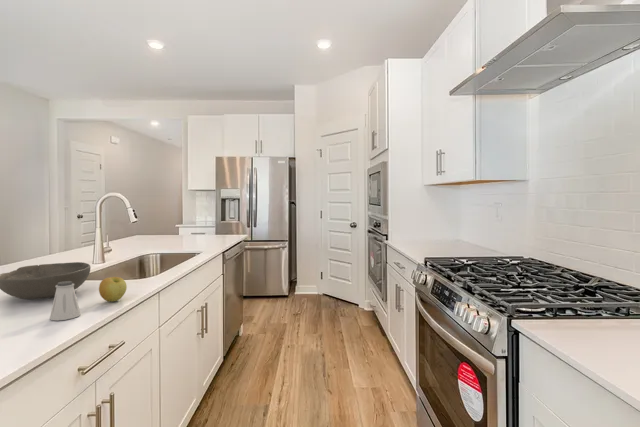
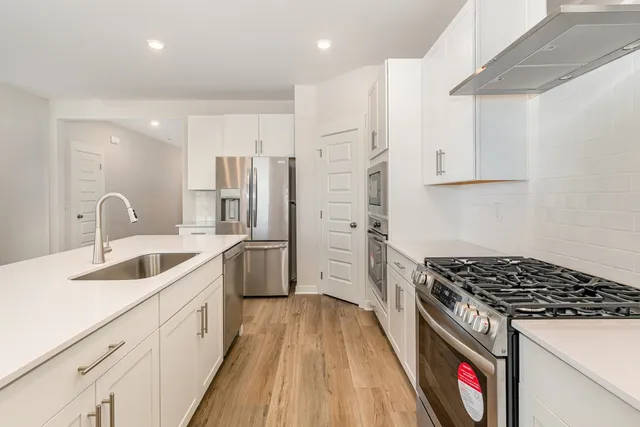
- apple [98,276,128,303]
- bowl [0,261,92,300]
- saltshaker [49,281,81,321]
